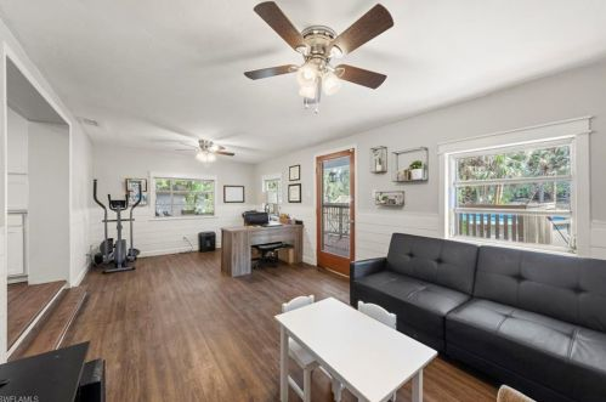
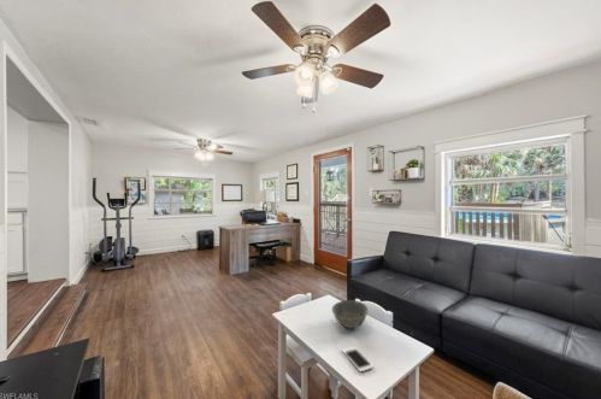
+ cell phone [341,346,375,372]
+ bowl [331,299,370,329]
